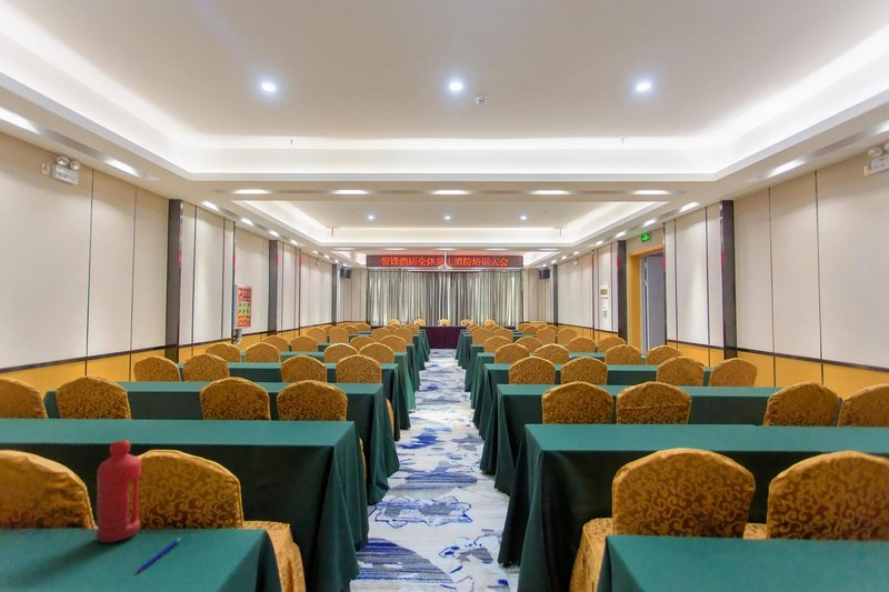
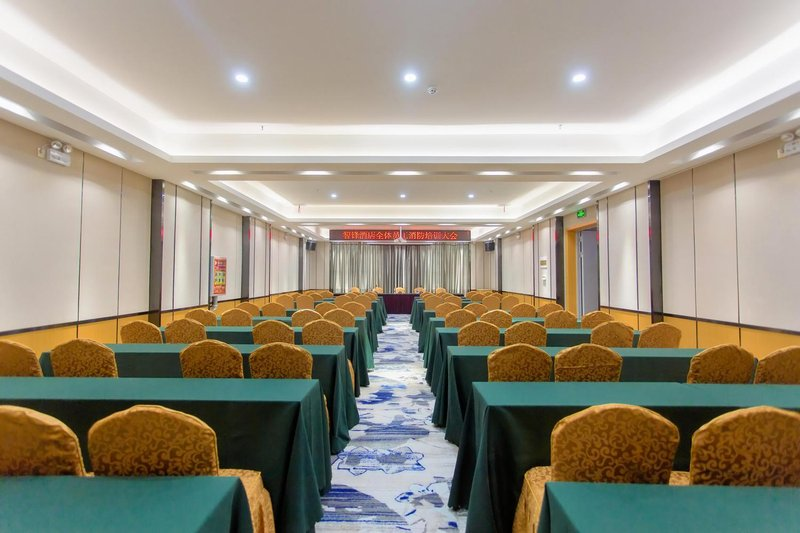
- pen [136,536,182,574]
- water bottle [94,439,142,543]
